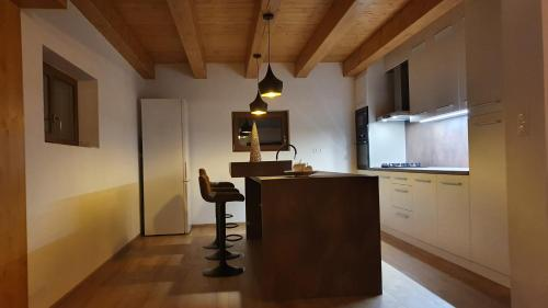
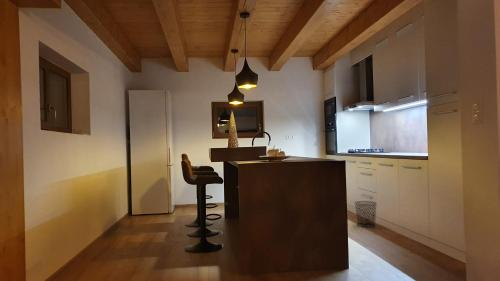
+ waste bin [354,200,378,228]
